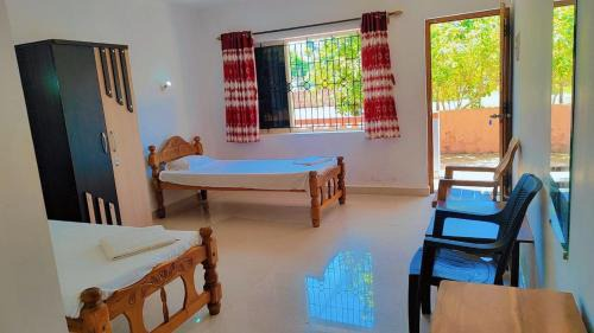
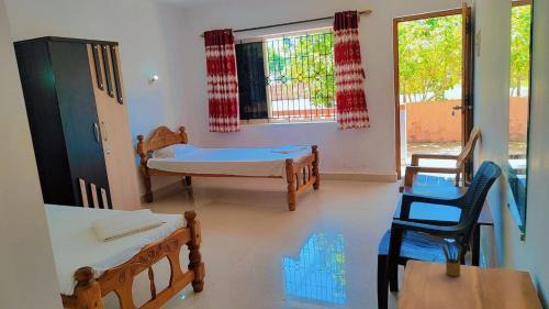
+ pencil box [439,240,468,277]
